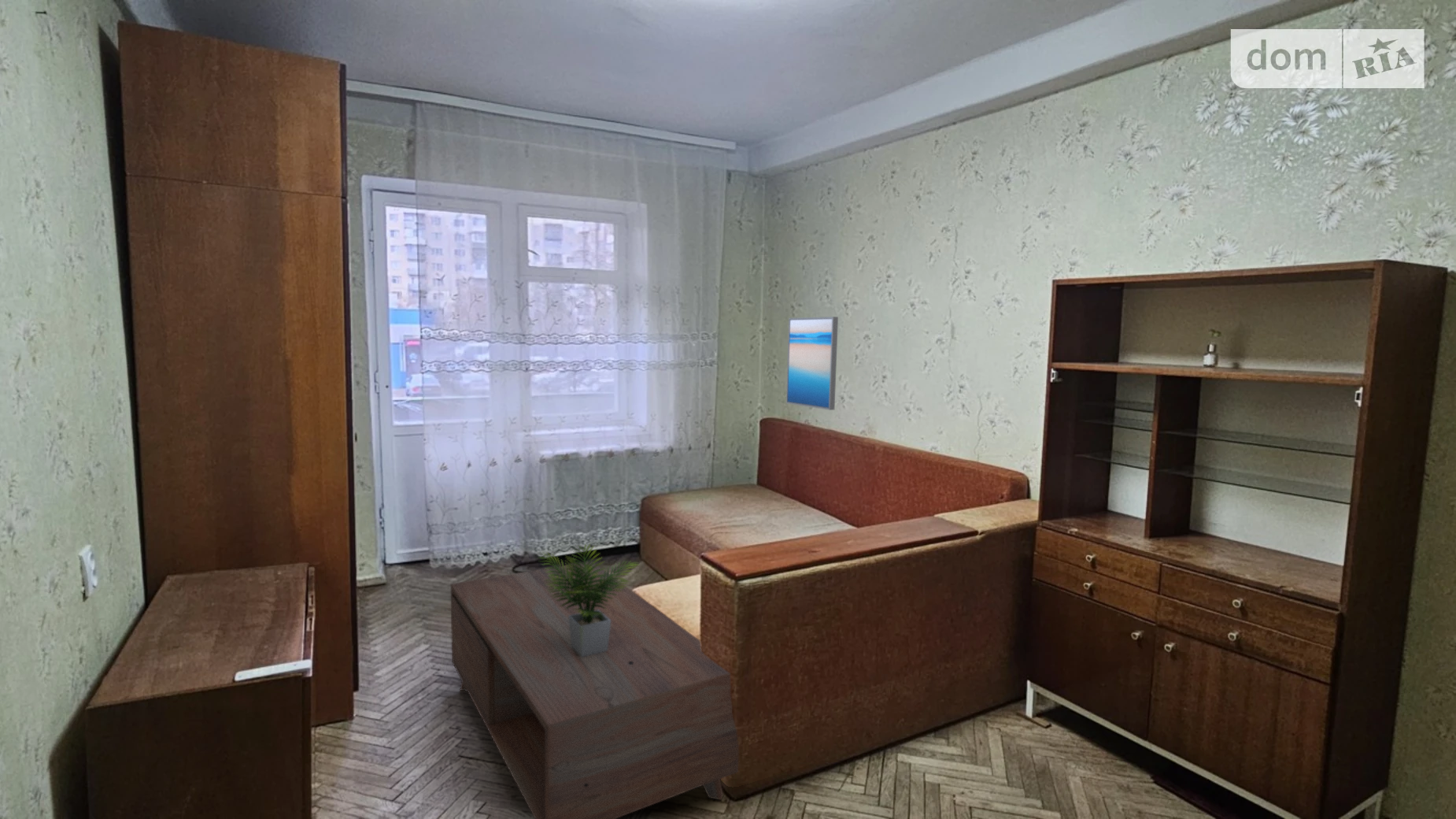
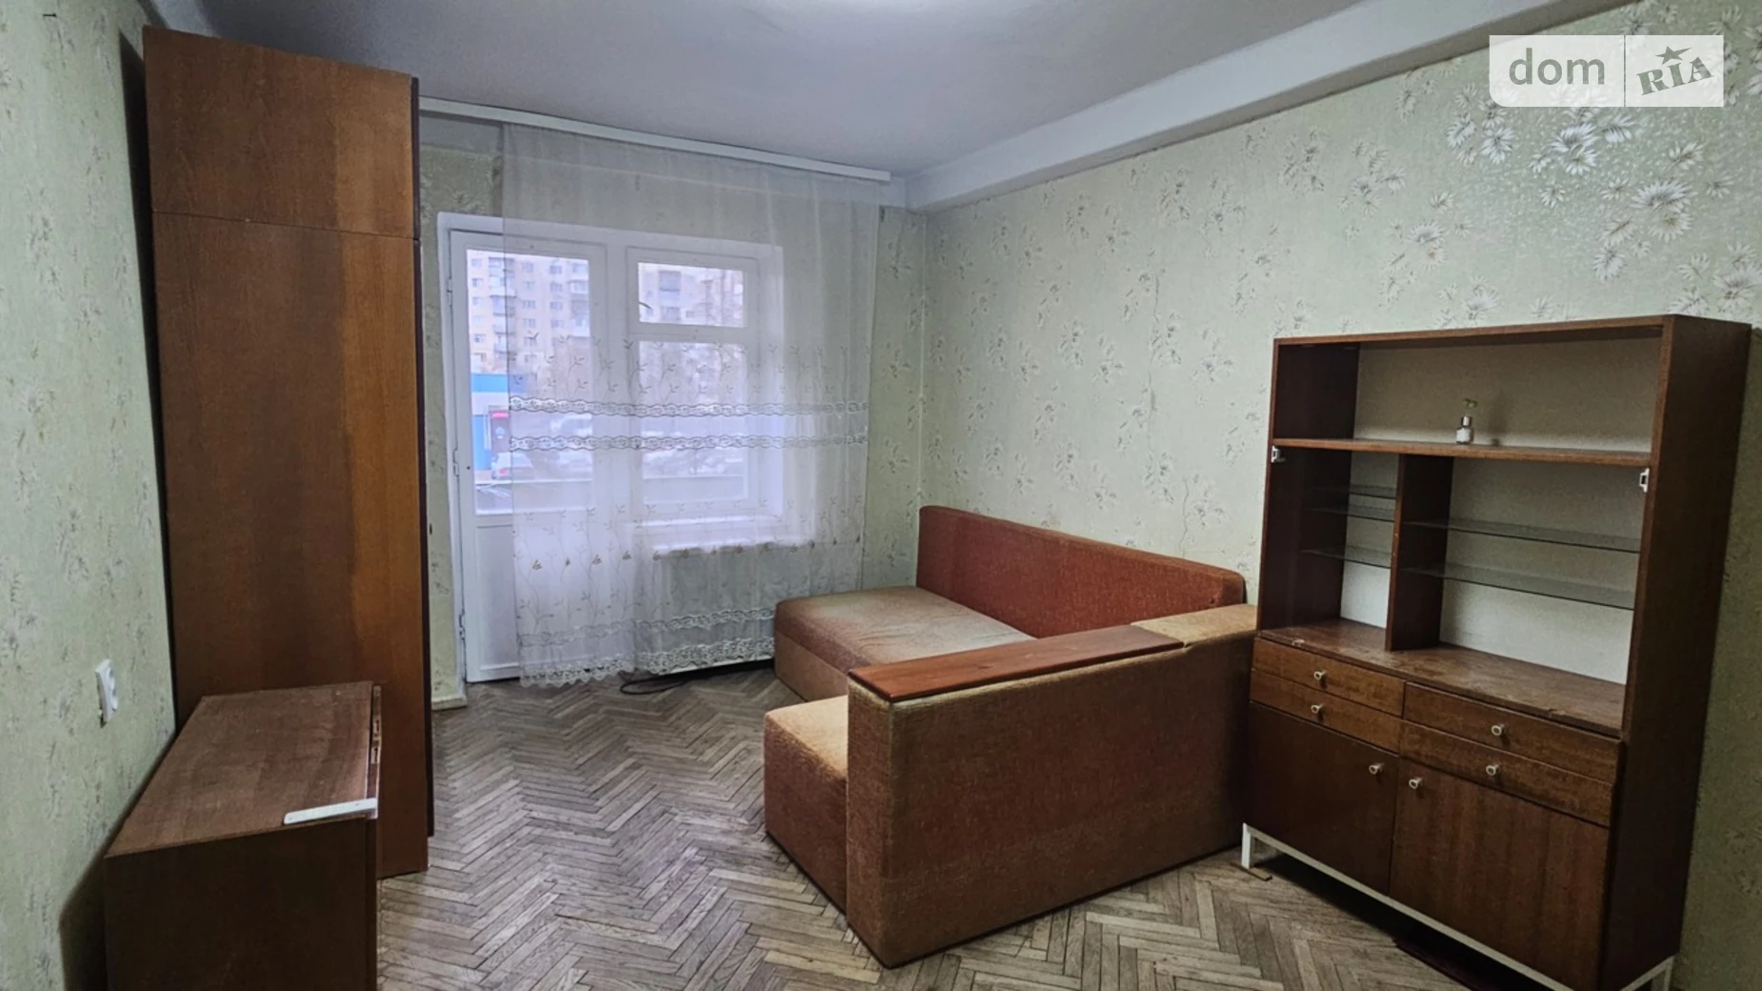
- wall art [785,316,839,411]
- coffee table [450,543,740,819]
